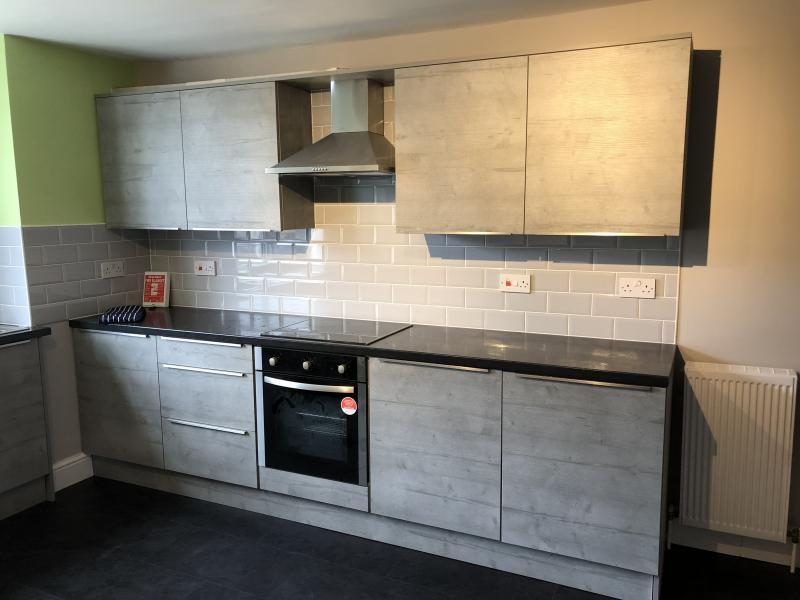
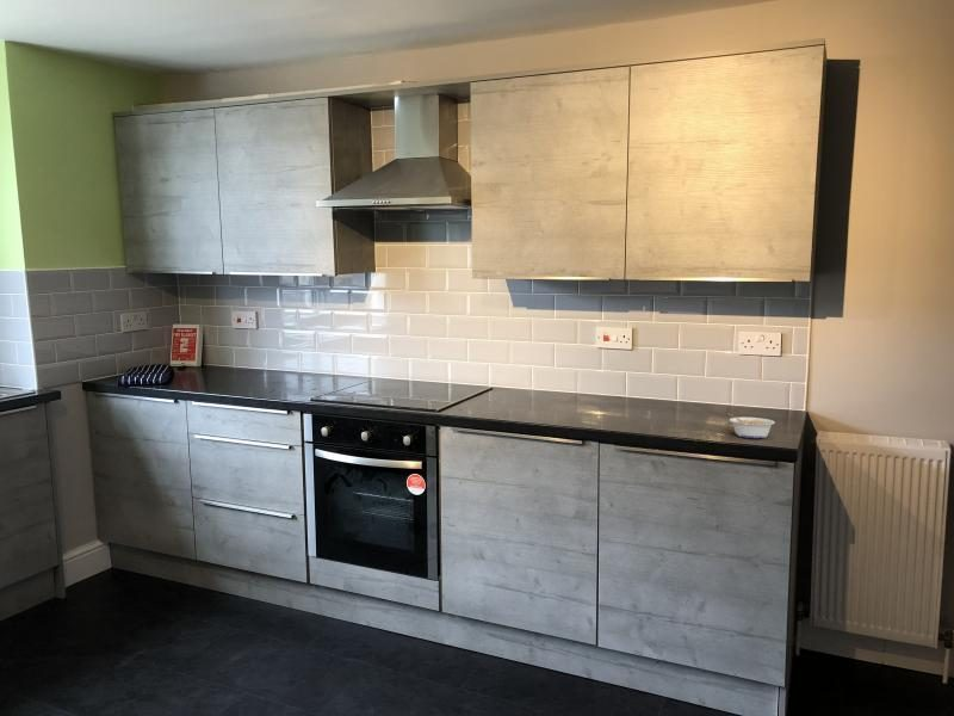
+ legume [726,412,776,439]
